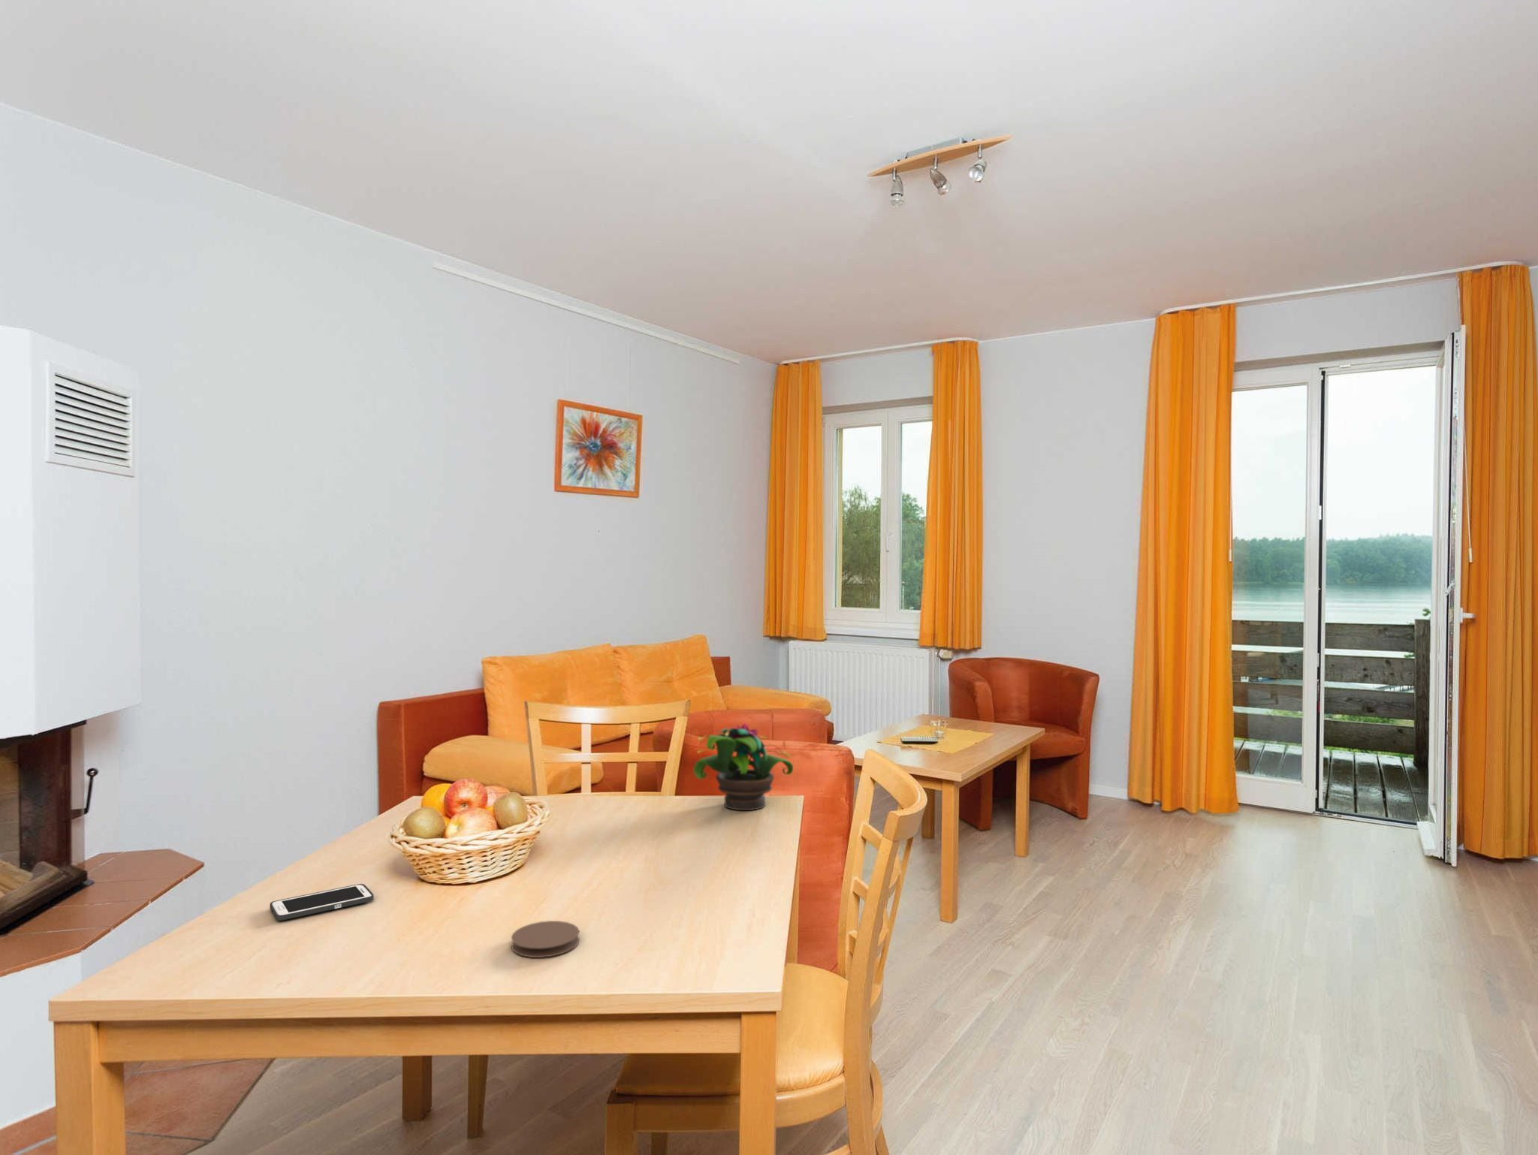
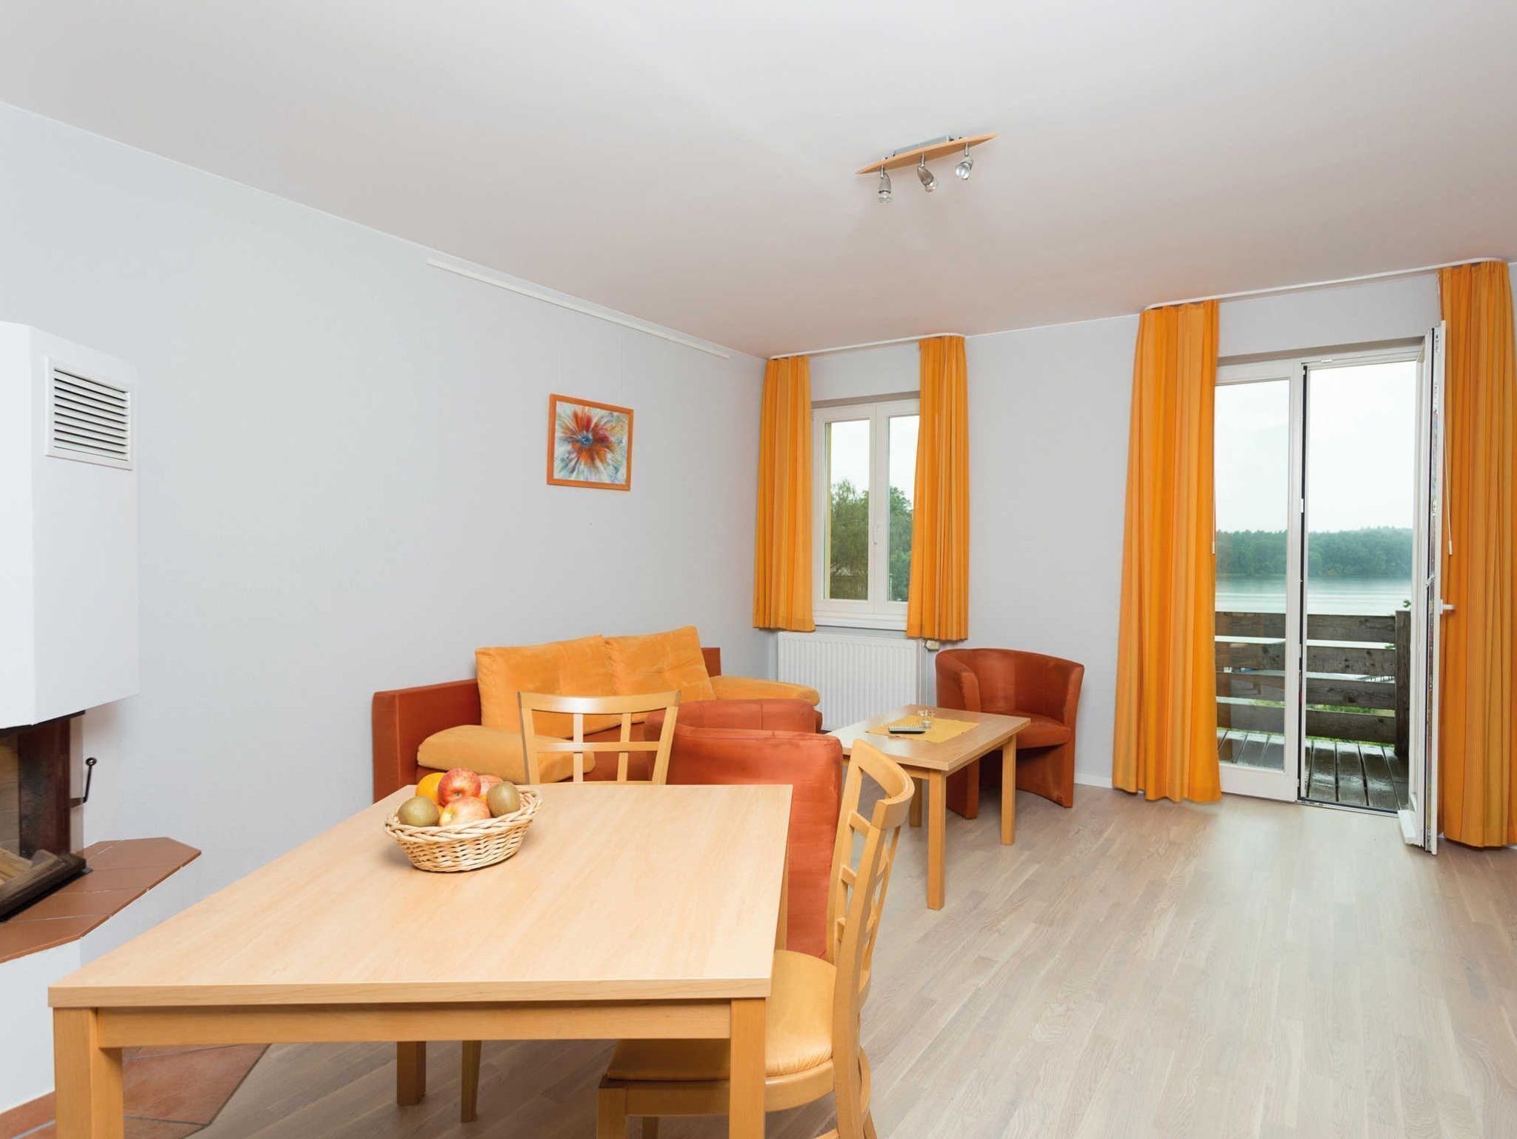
- cell phone [269,883,375,921]
- potted flower [693,723,793,812]
- coaster [511,920,581,958]
